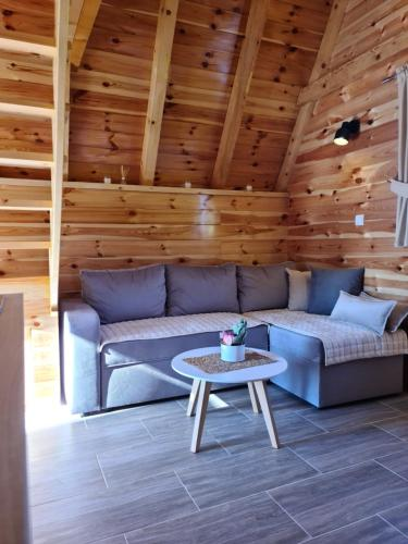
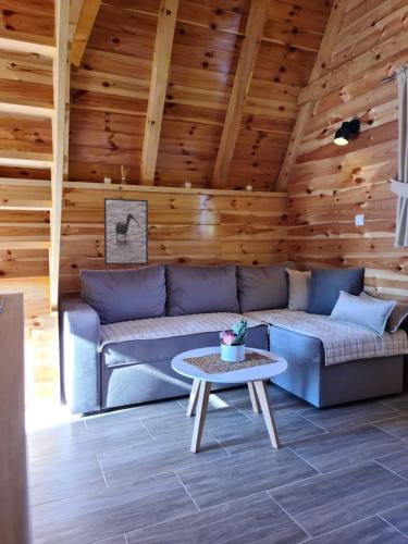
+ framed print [103,197,149,265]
